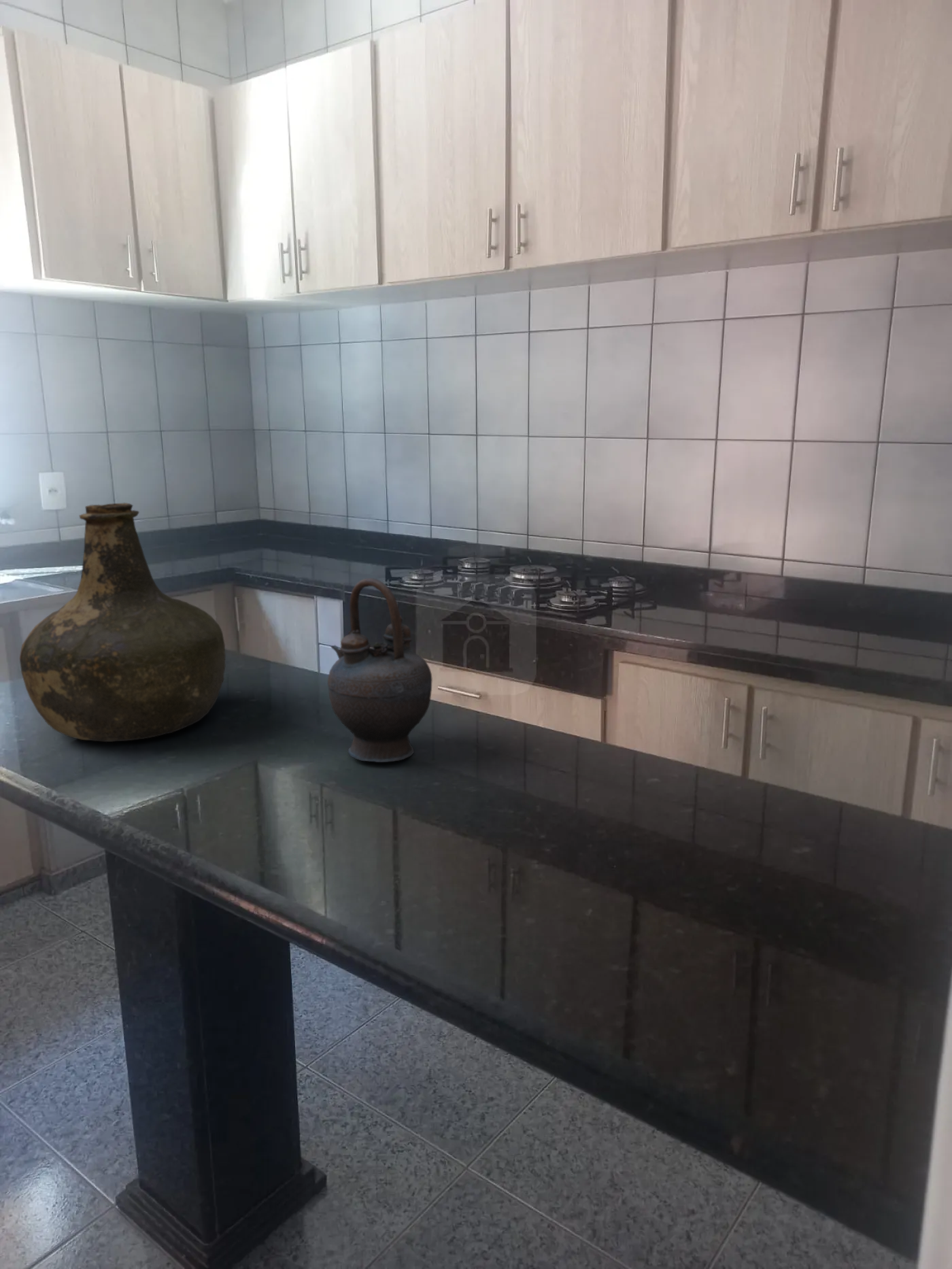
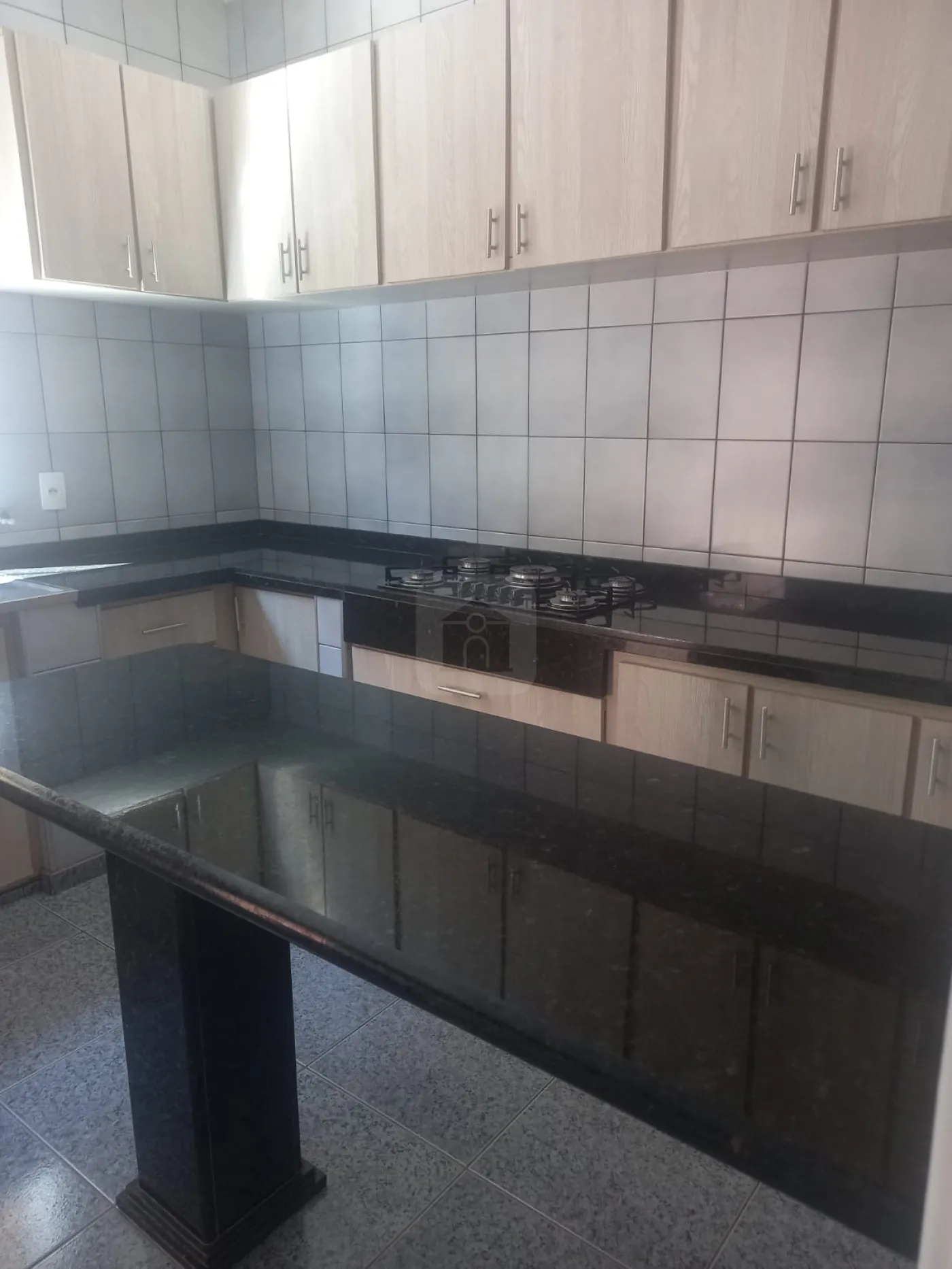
- teapot [327,577,433,763]
- bottle [19,502,226,743]
